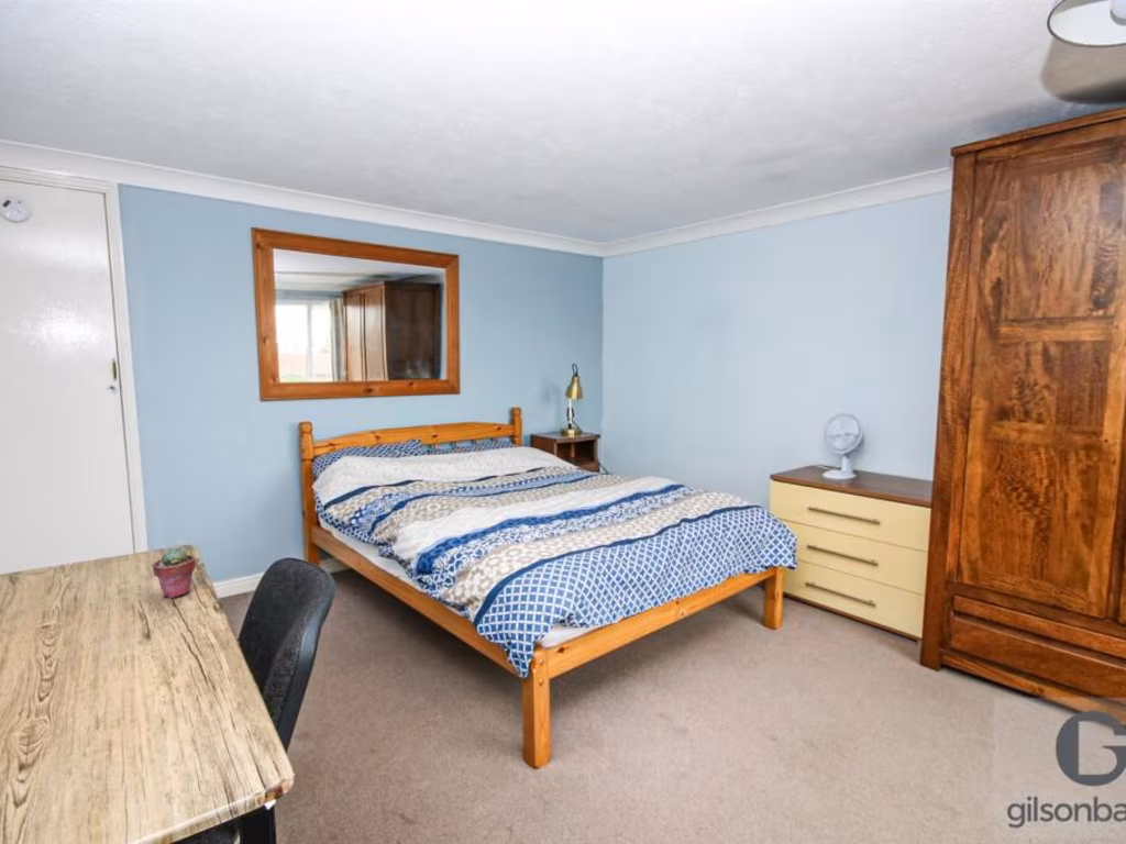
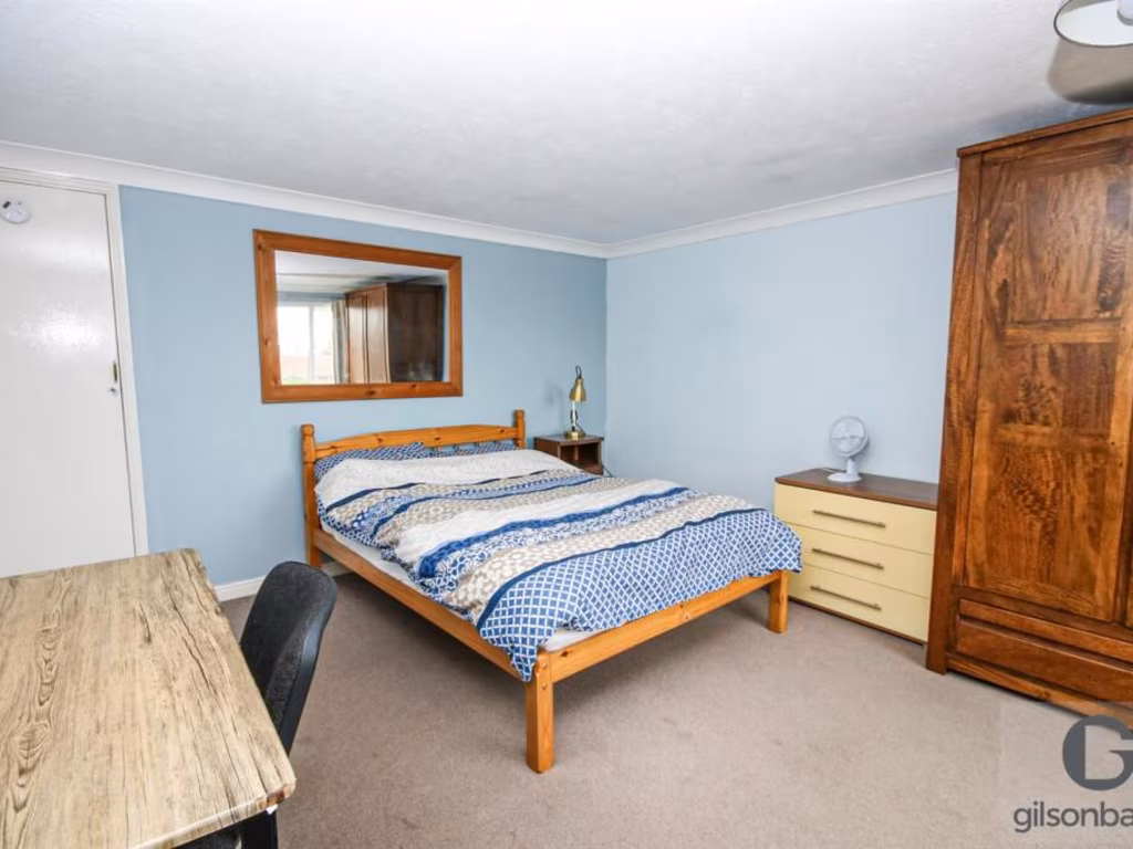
- potted succulent [151,546,197,599]
